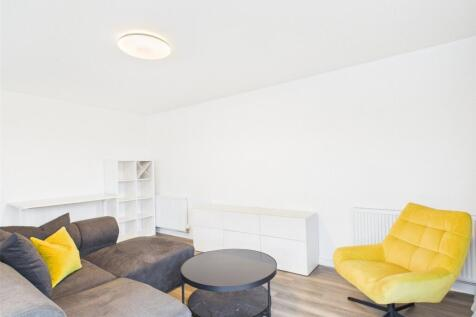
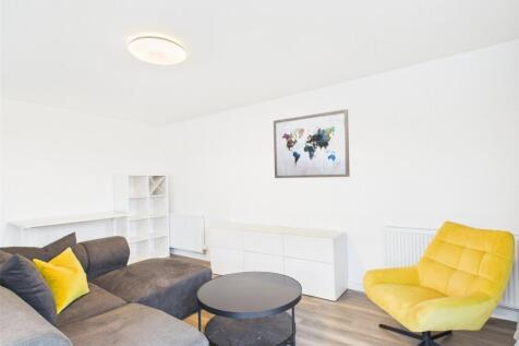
+ wall art [273,108,351,179]
